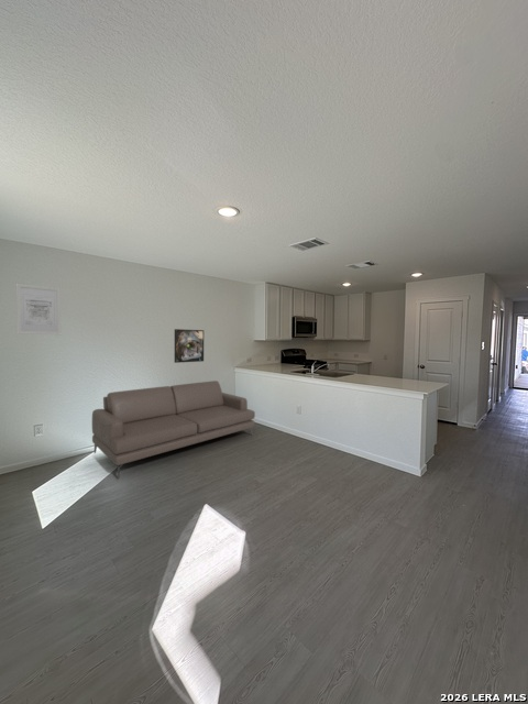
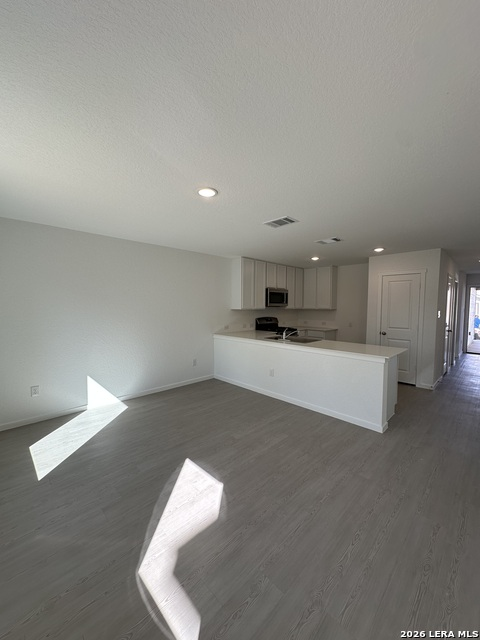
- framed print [174,328,205,364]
- wall art [15,283,62,336]
- sofa [91,380,256,480]
